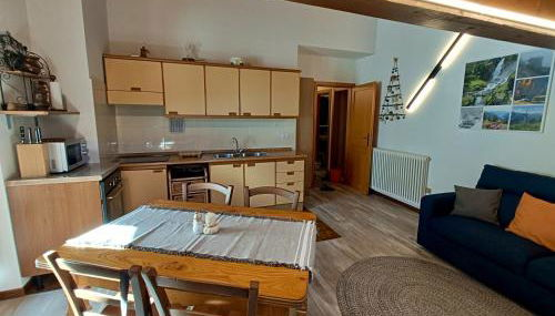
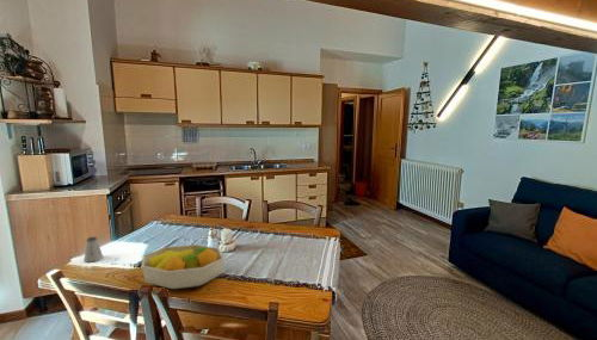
+ fruit bowl [141,243,226,290]
+ saltshaker [82,236,104,264]
